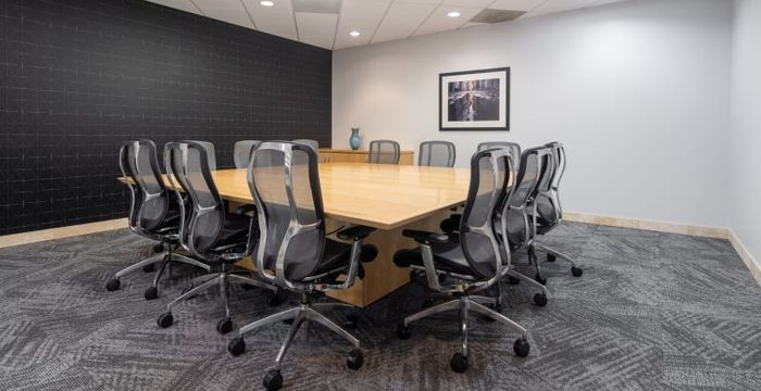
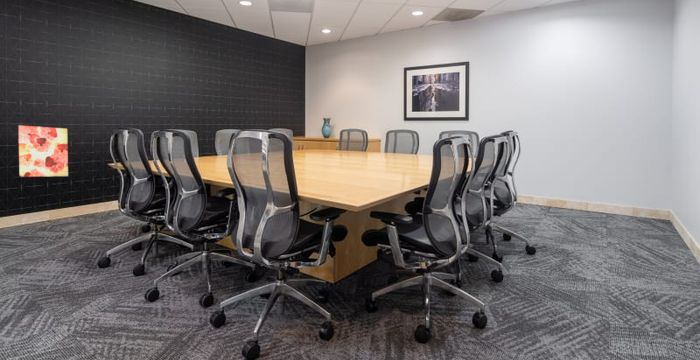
+ wall art [17,124,69,178]
